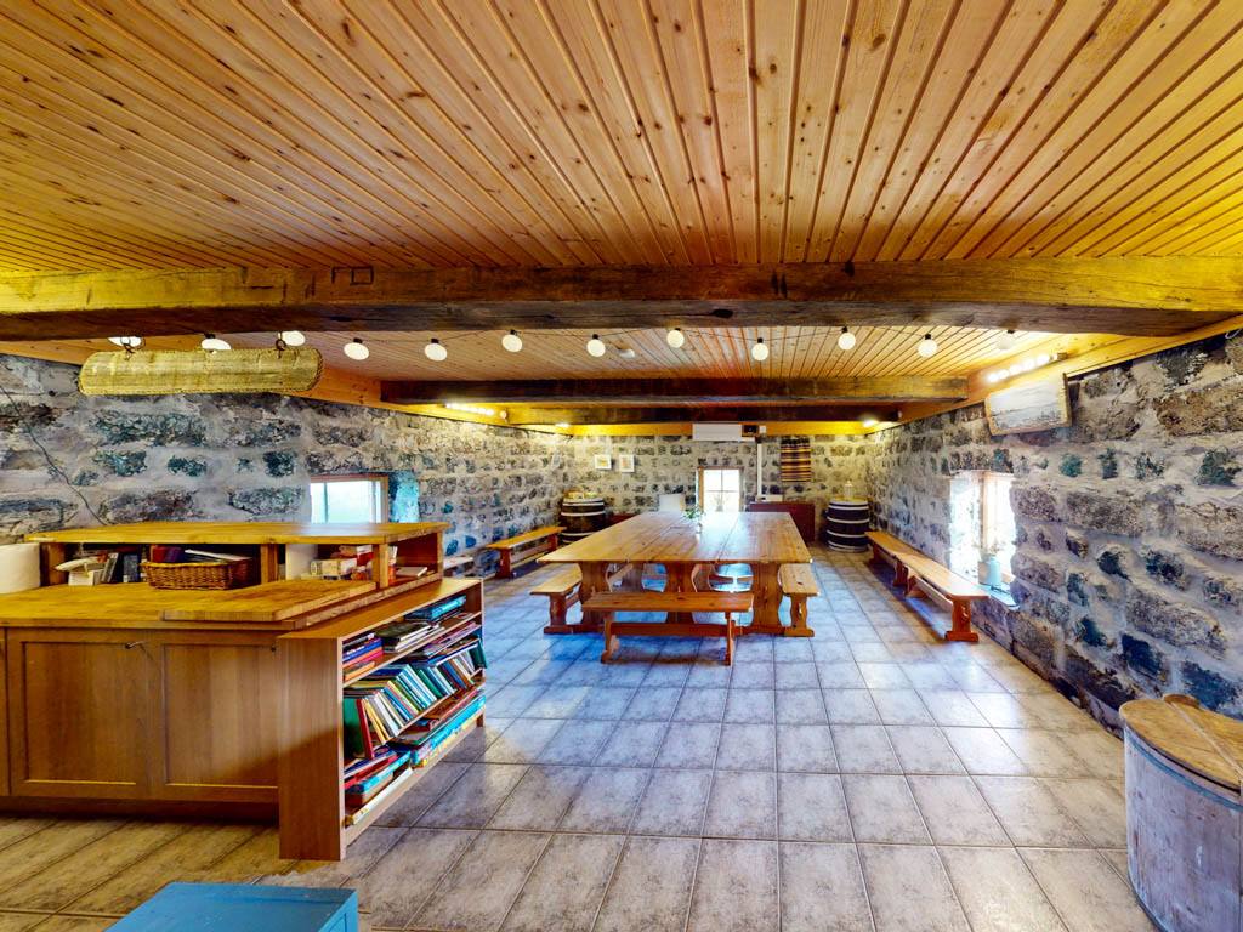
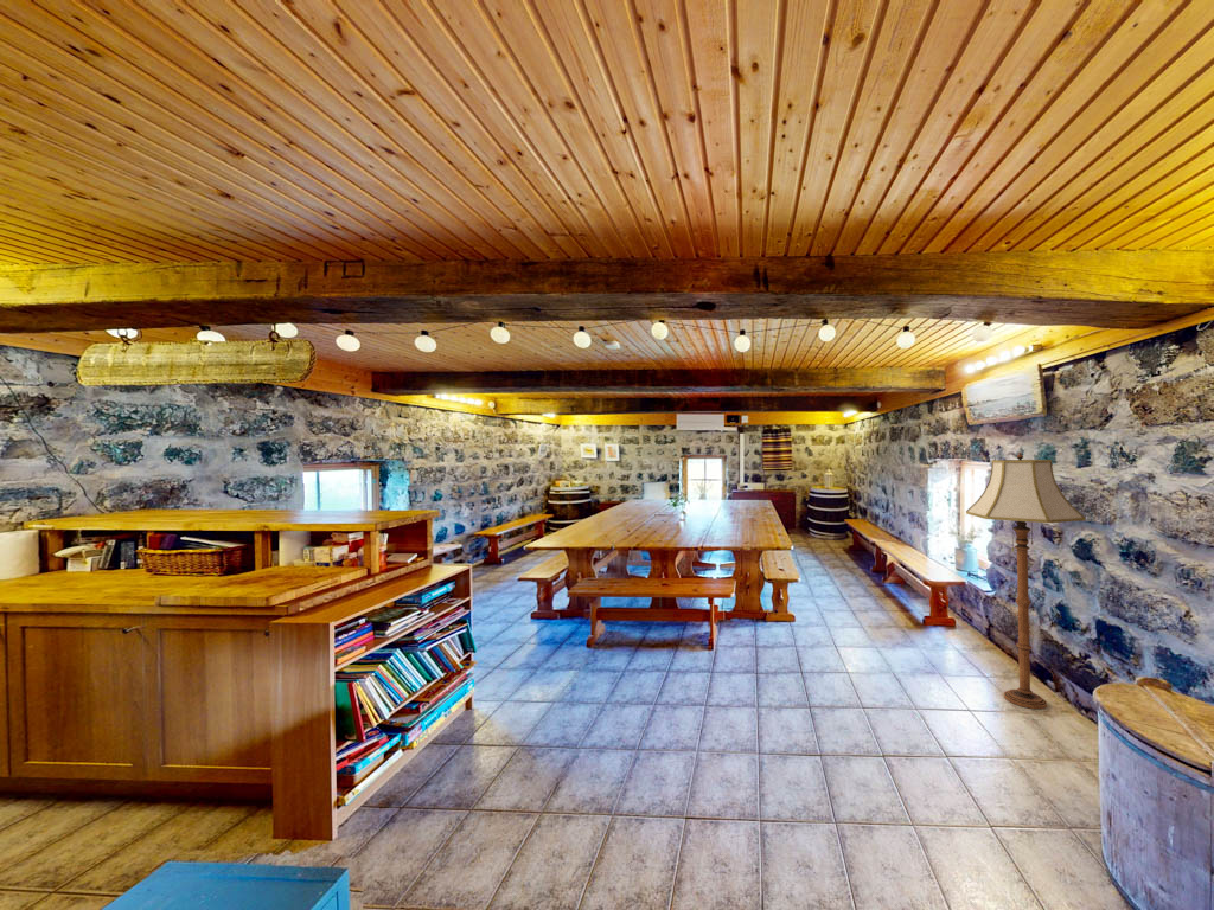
+ floor lamp [965,451,1086,710]
